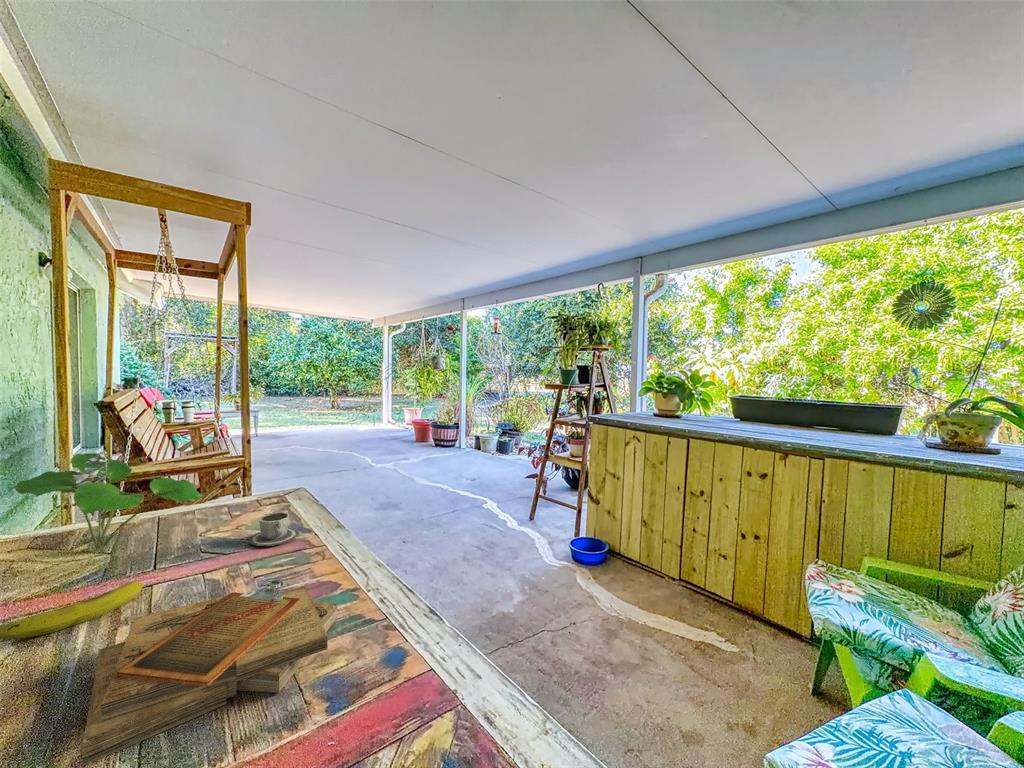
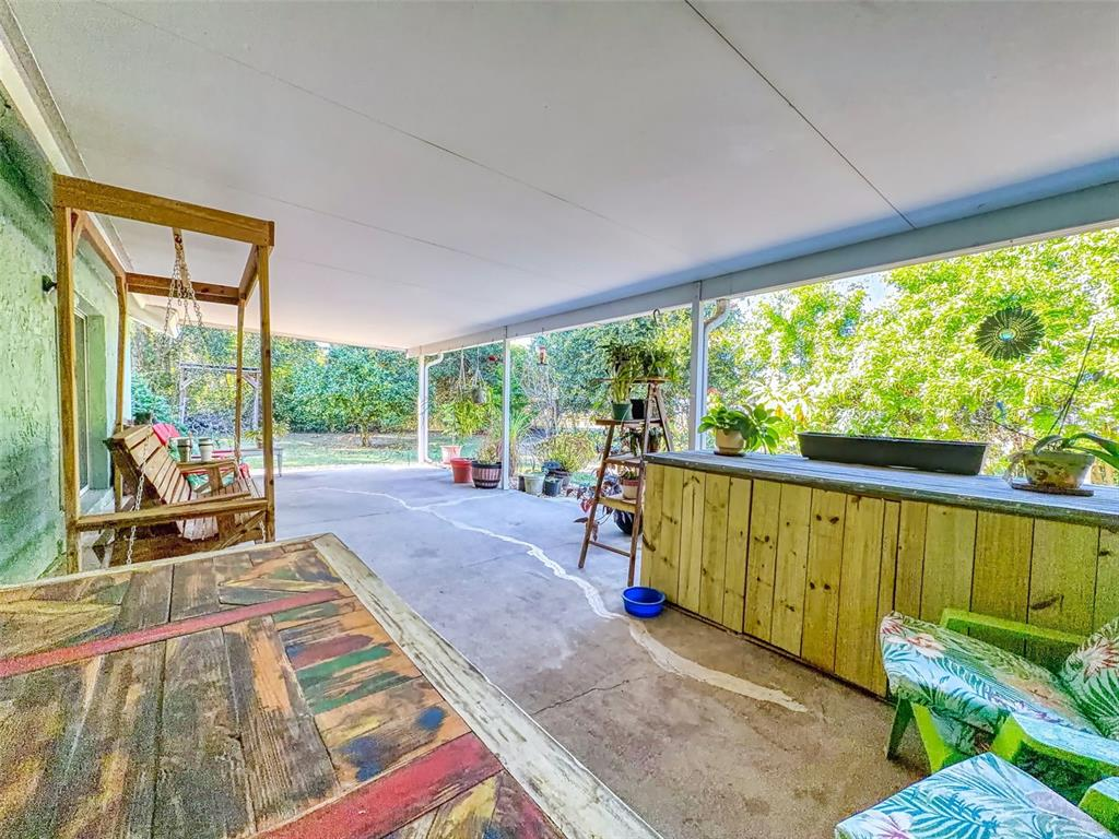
- cup [248,511,300,547]
- plant [8,450,203,552]
- fruit [0,580,144,640]
- clipboard [81,578,338,767]
